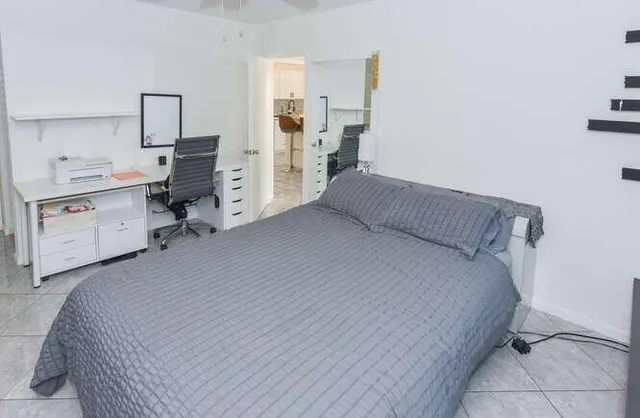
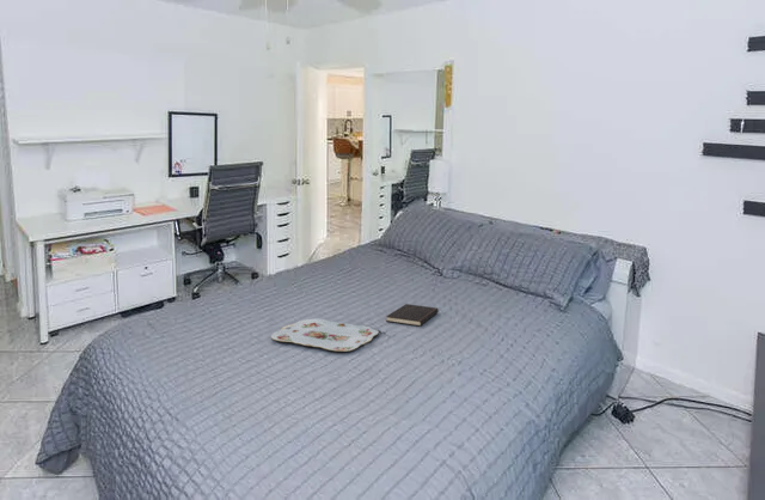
+ serving tray [270,318,379,353]
+ hardcover book [385,303,440,328]
